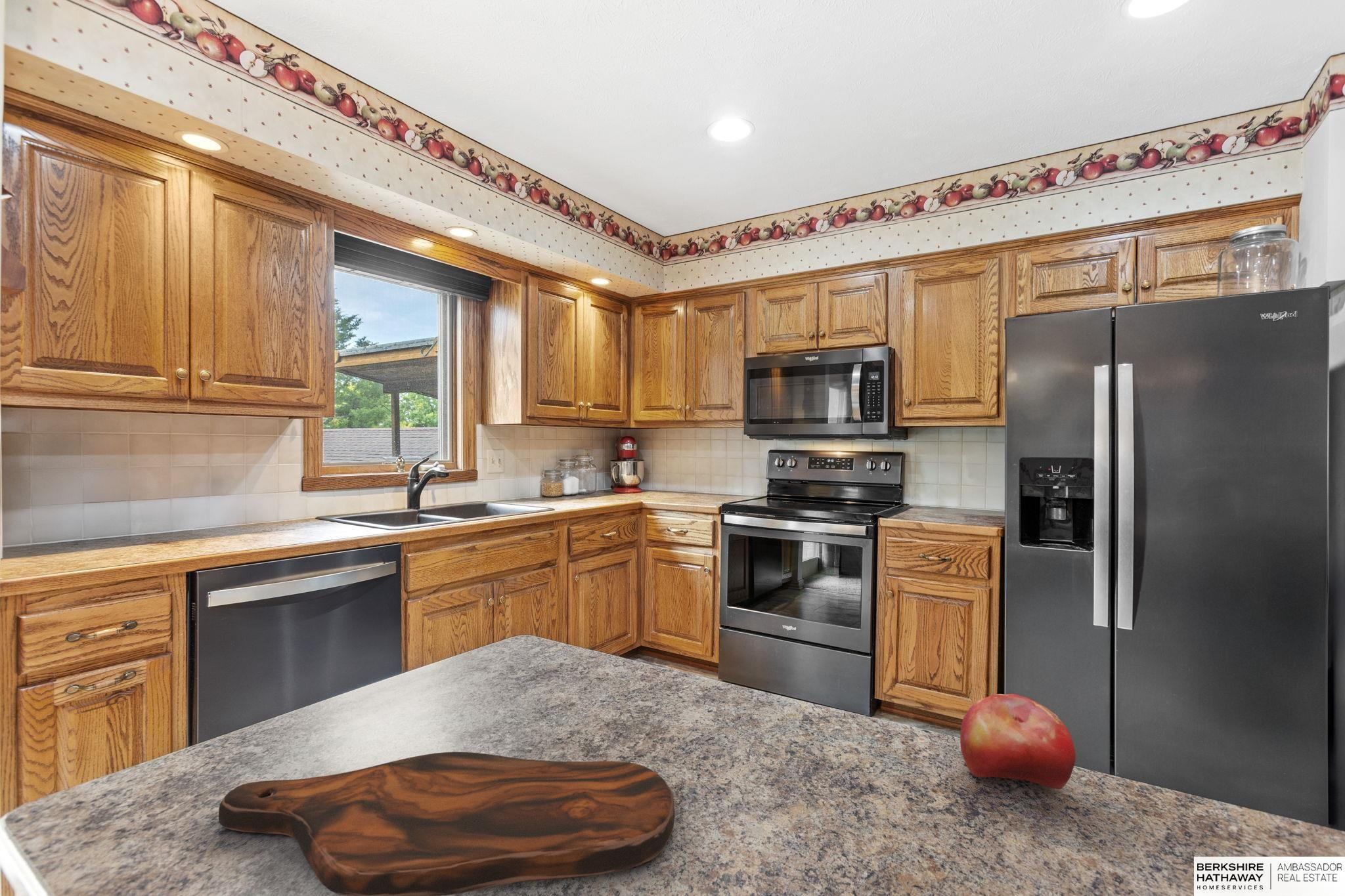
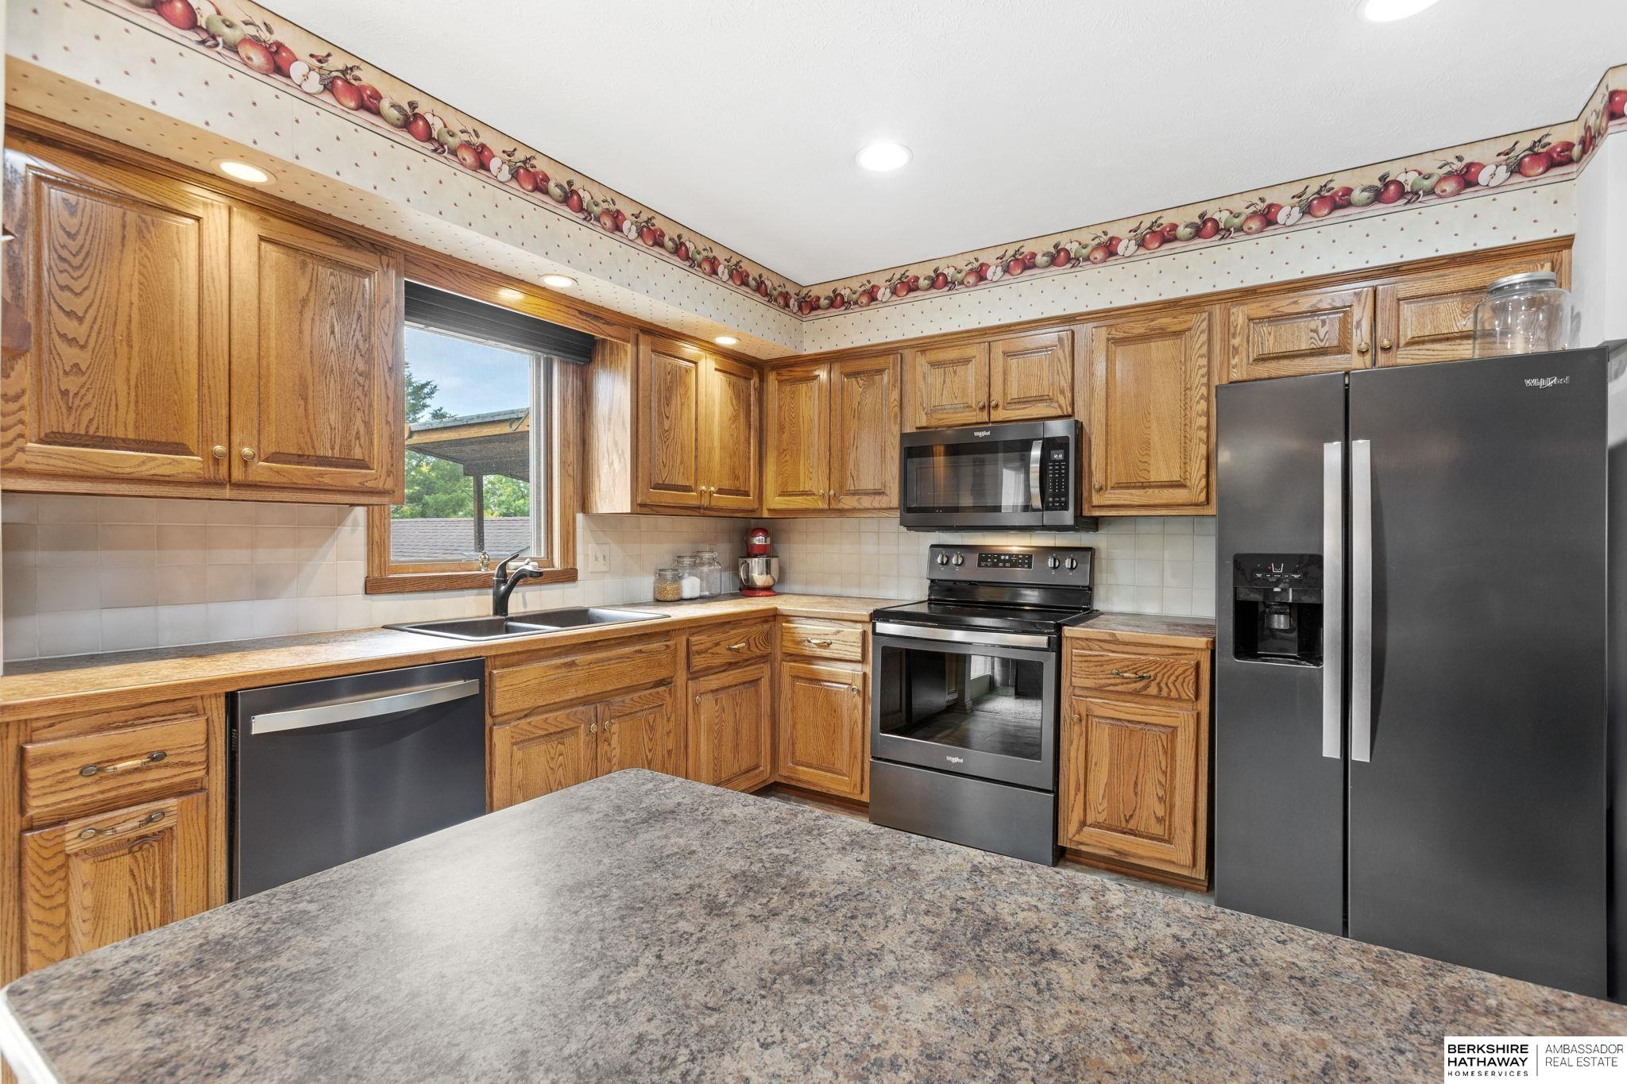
- cutting board [218,751,675,896]
- fruit [959,693,1076,790]
